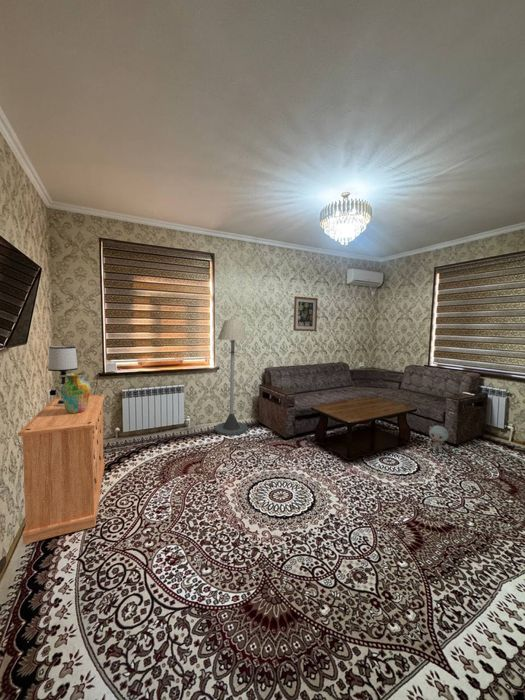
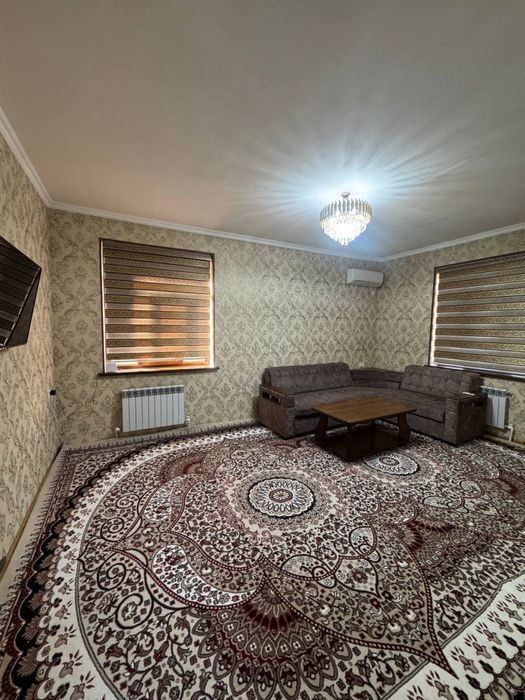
- floor lamp [214,319,249,436]
- table lamp [47,345,79,406]
- wall art [292,295,319,332]
- dresser [17,393,106,545]
- plush toy [427,425,450,454]
- vase [60,372,92,413]
